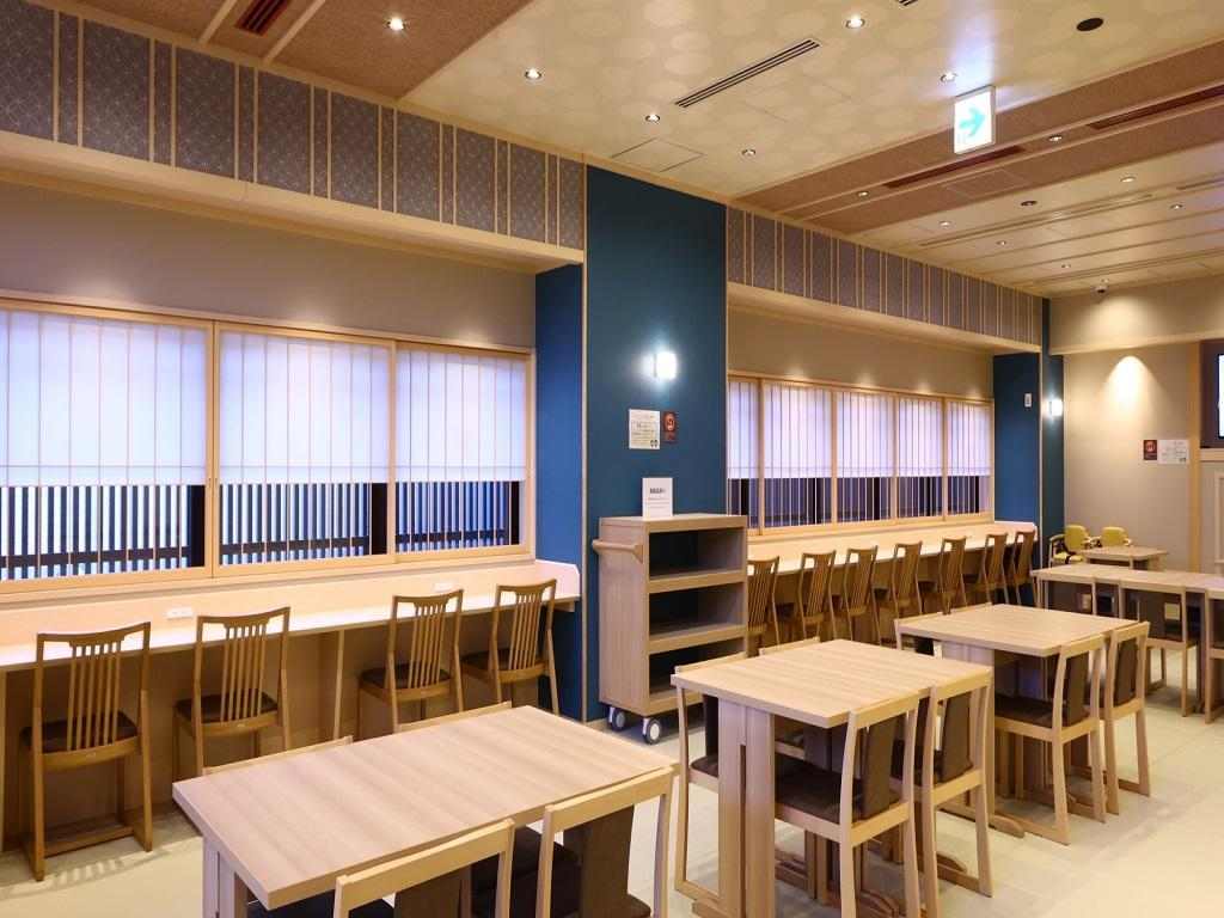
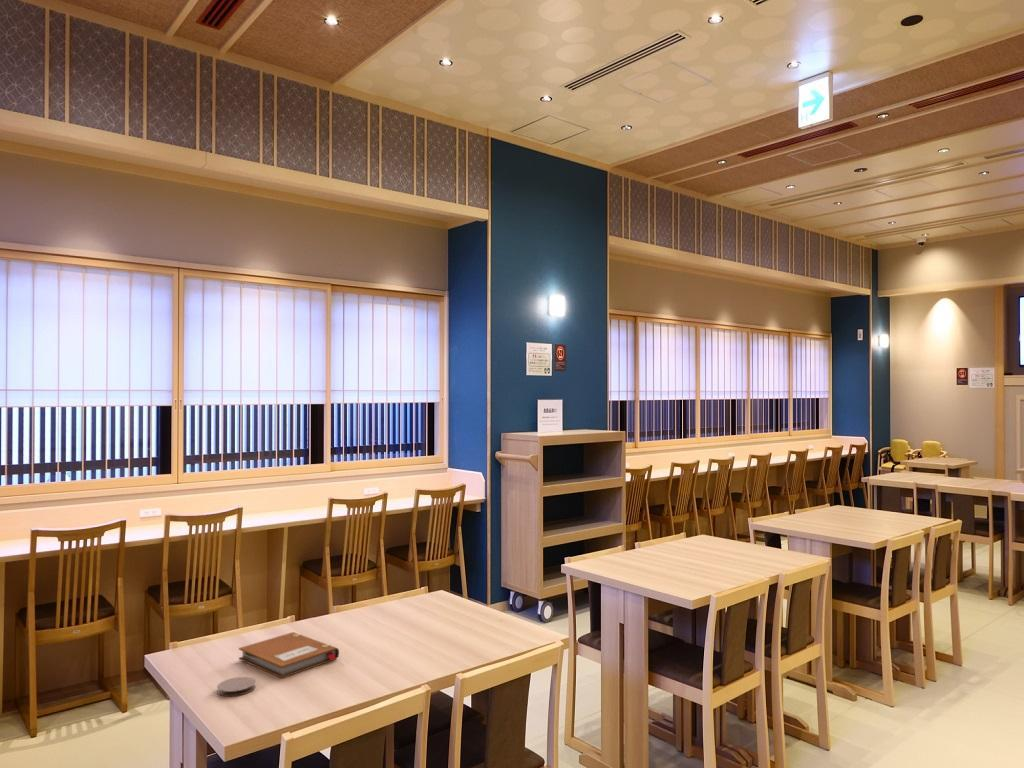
+ notebook [238,631,340,679]
+ coaster [216,676,256,697]
